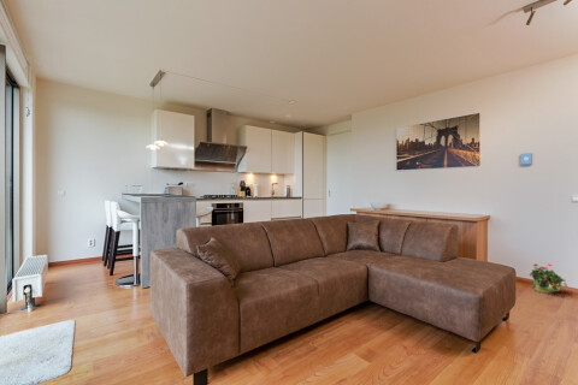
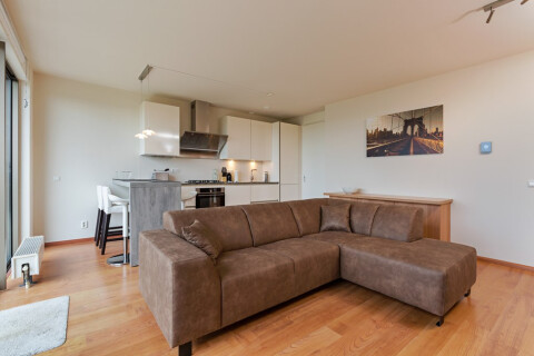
- potted plant [529,262,568,295]
